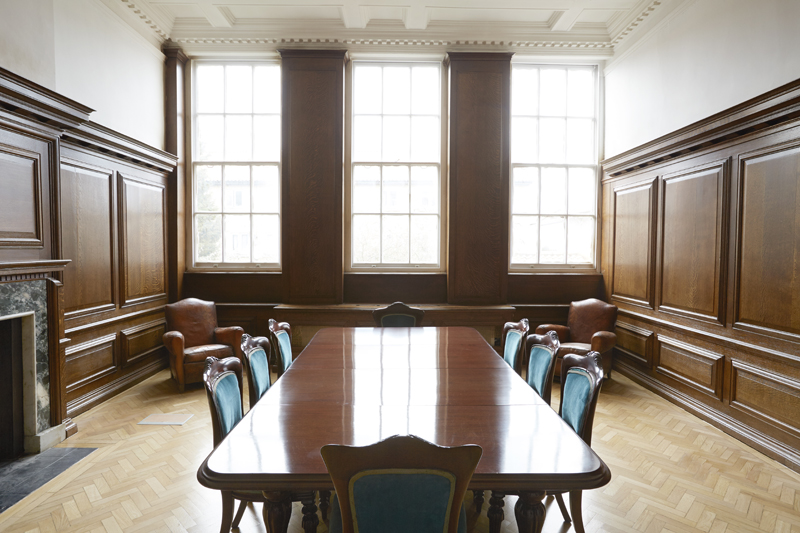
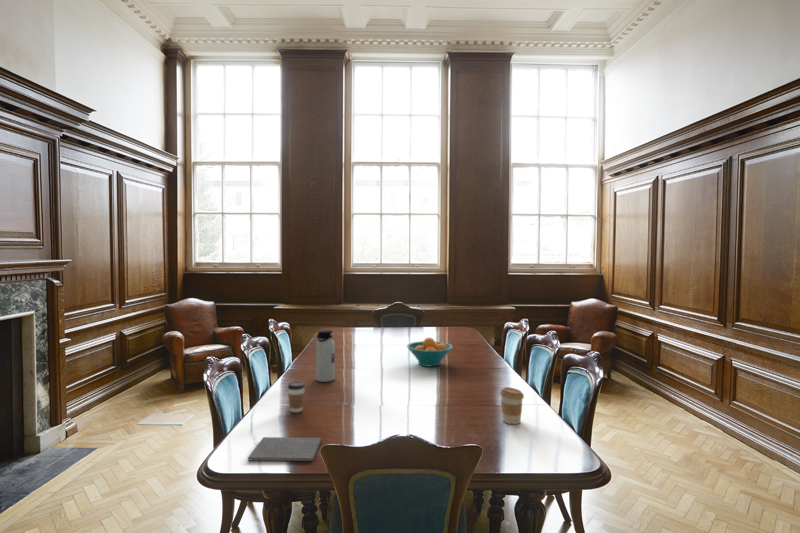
+ water bottle [315,329,336,383]
+ coffee cup [499,386,525,425]
+ notepad [247,436,322,462]
+ fruit bowl [406,336,454,367]
+ coffee cup [287,380,306,414]
